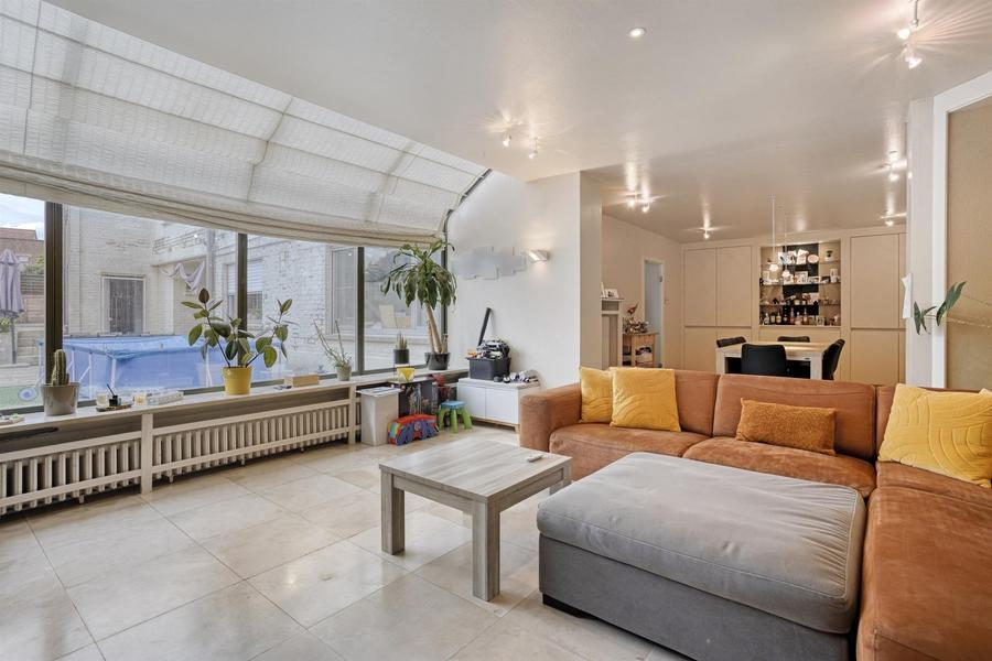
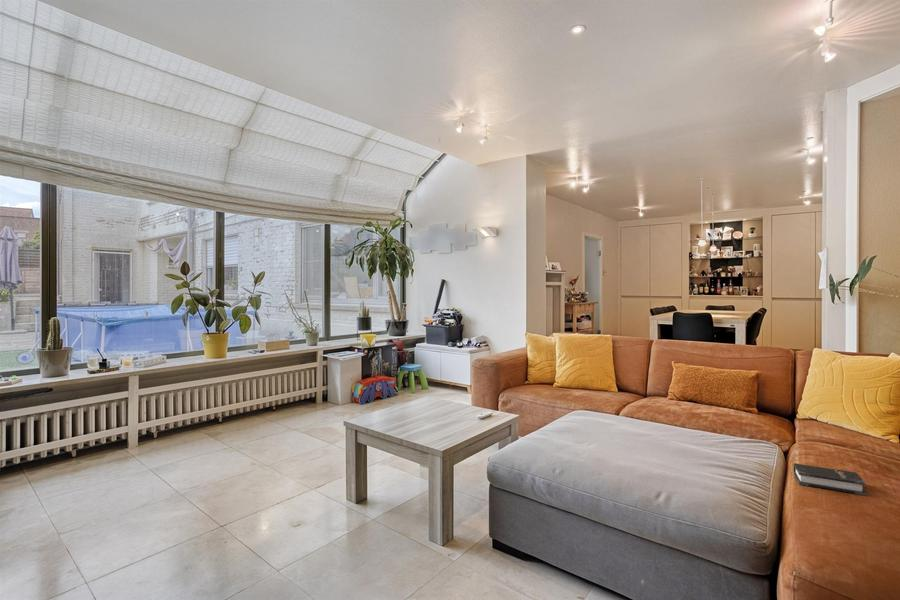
+ hardback book [793,462,867,496]
